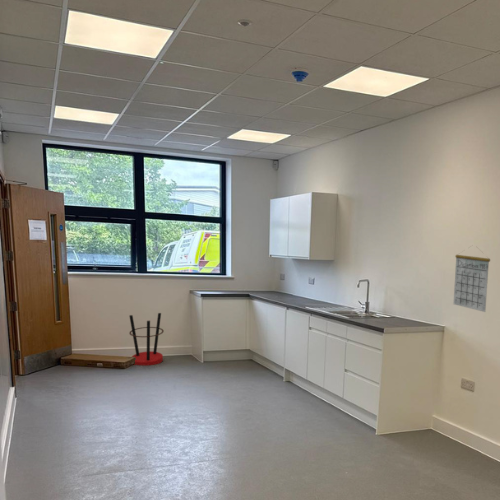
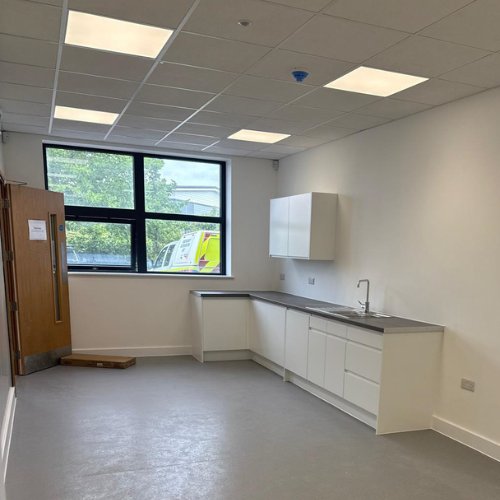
- umbrella stand [128,312,165,366]
- calendar [452,245,491,313]
